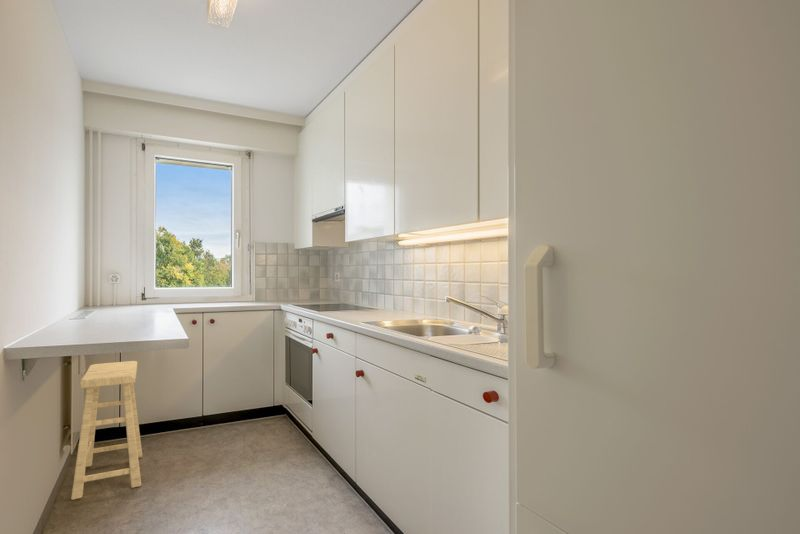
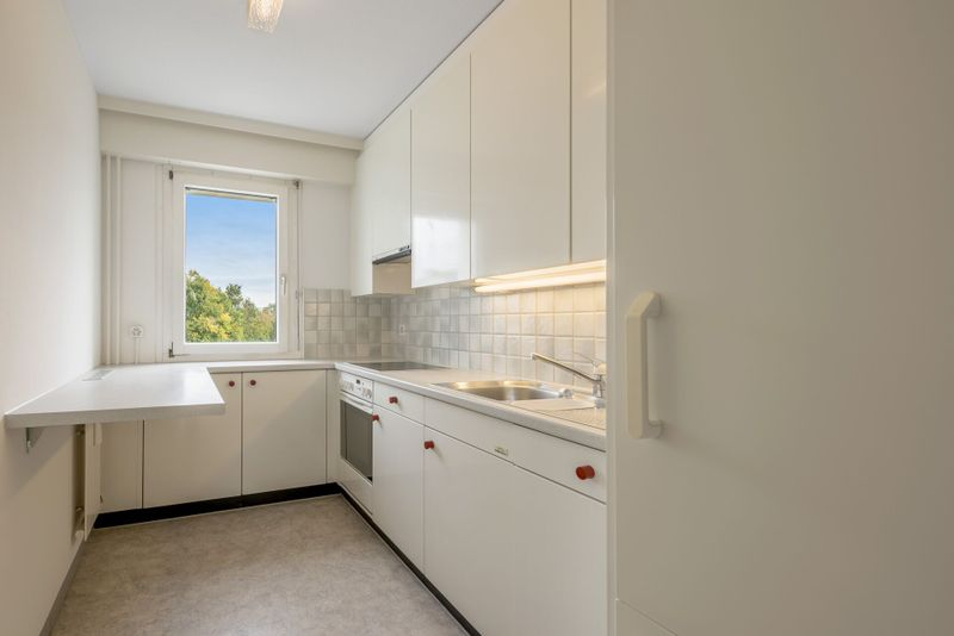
- stool [70,360,143,501]
